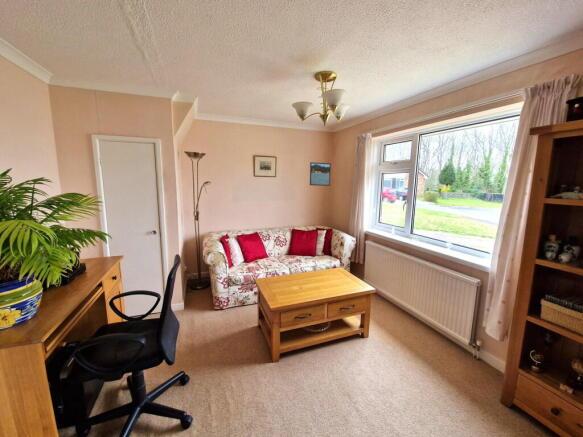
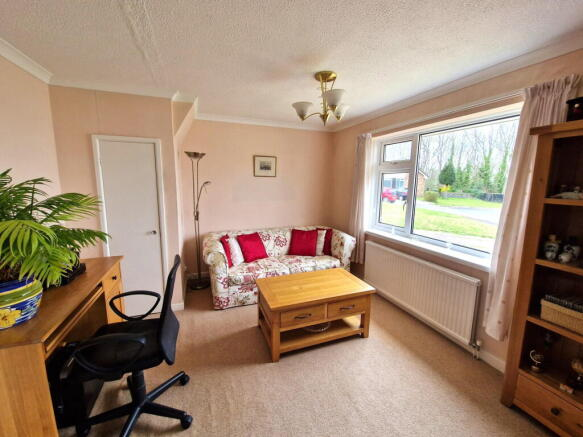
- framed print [309,161,332,187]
